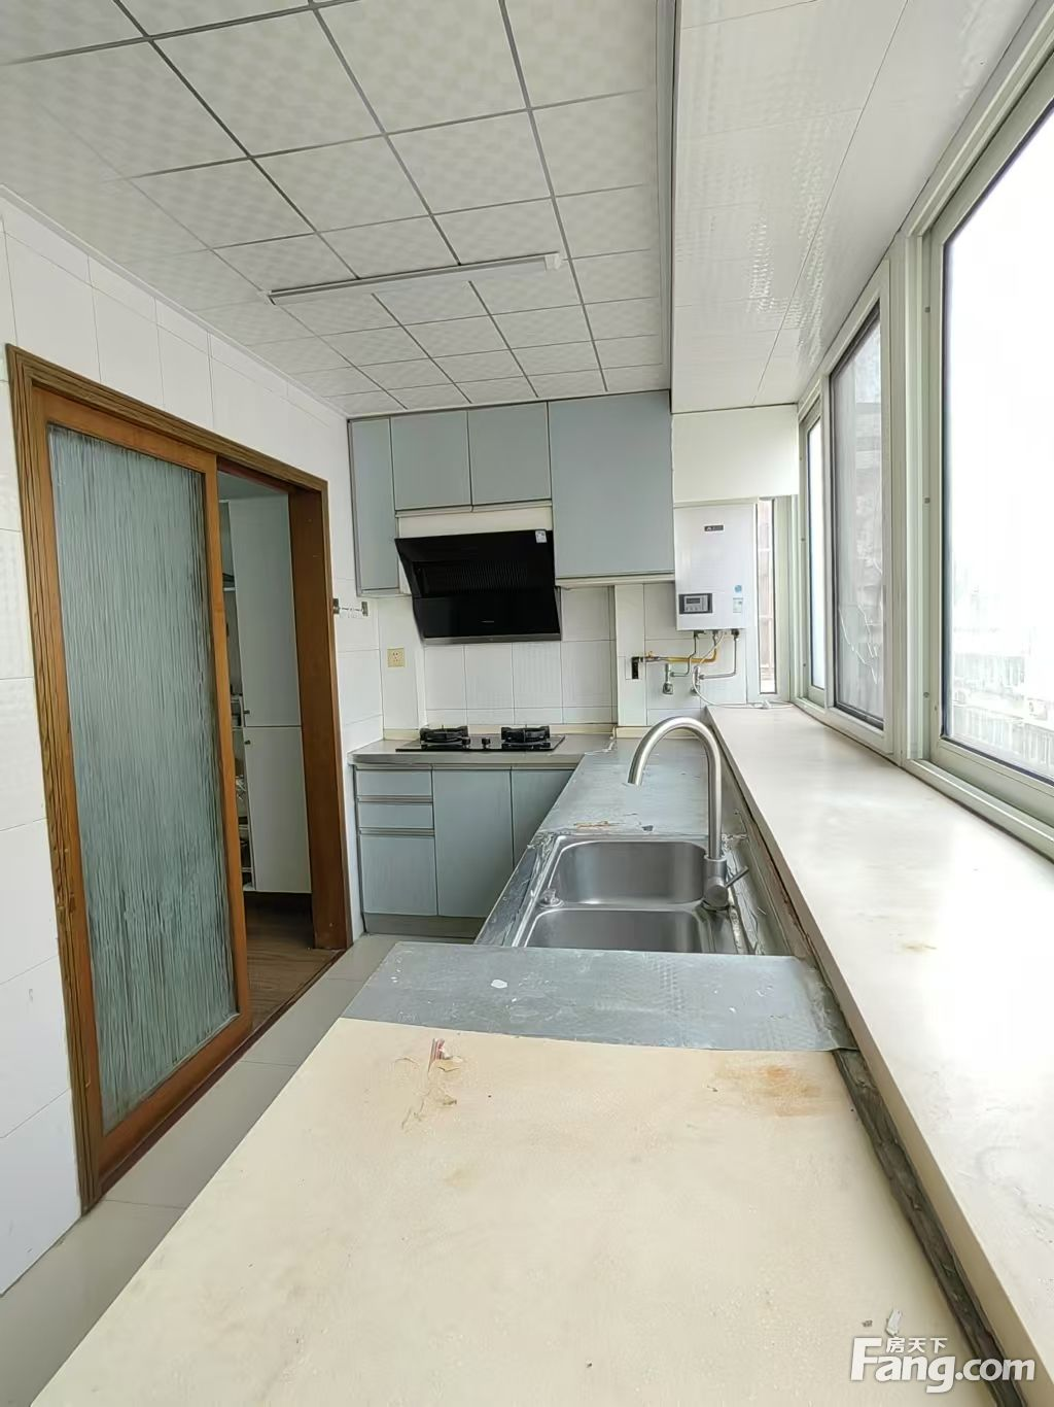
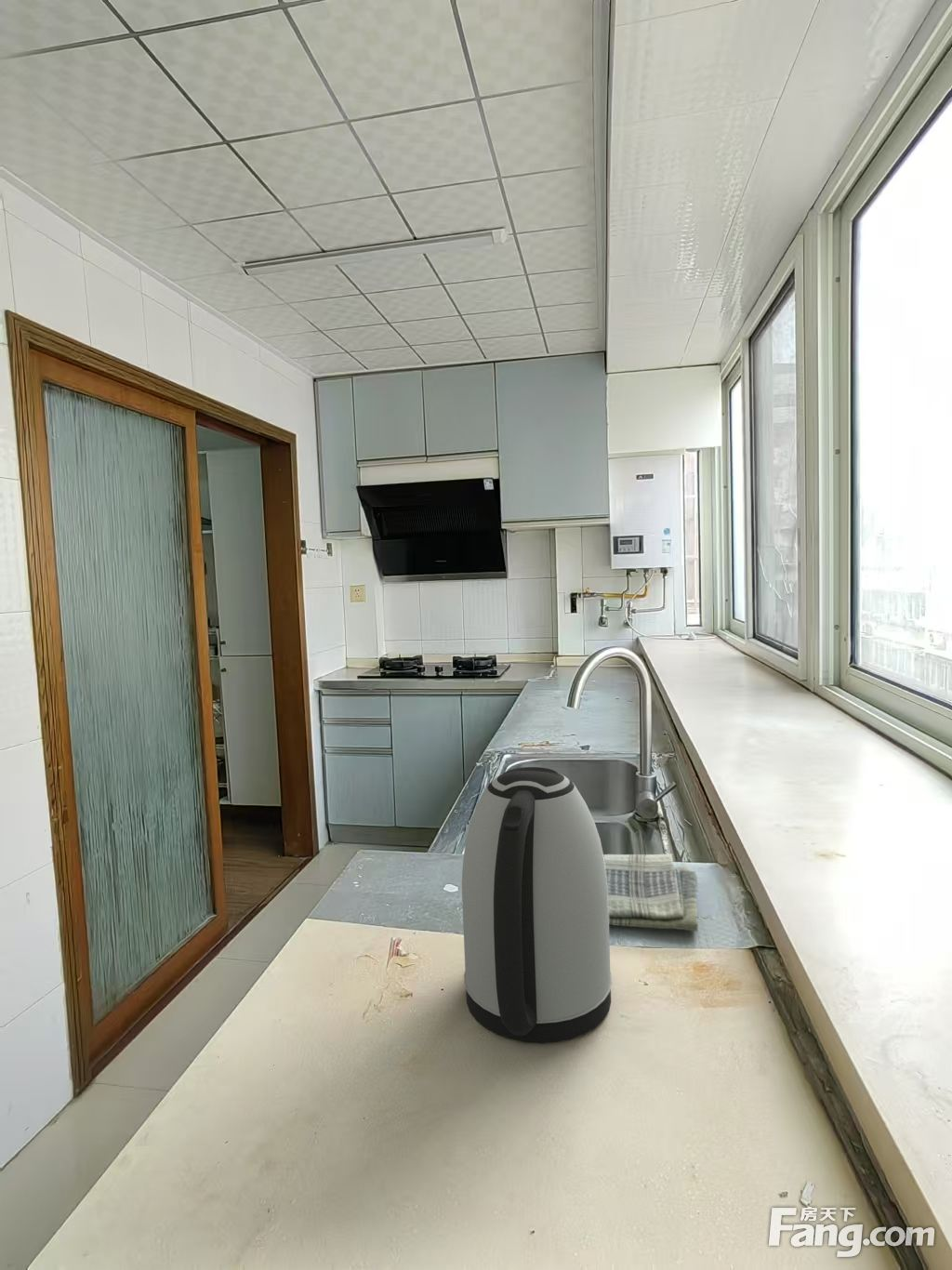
+ kettle [461,766,613,1044]
+ dish towel [603,853,699,933]
